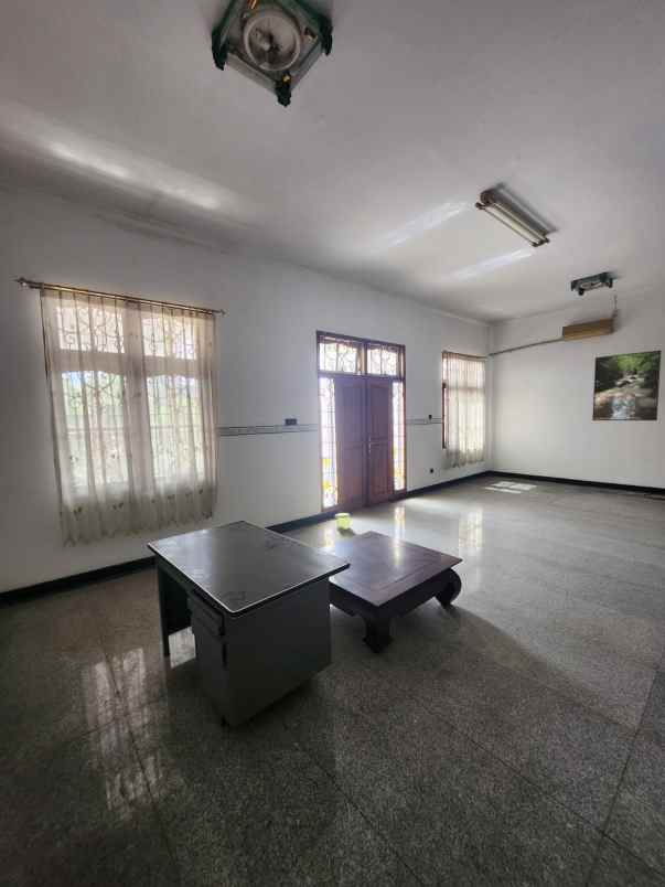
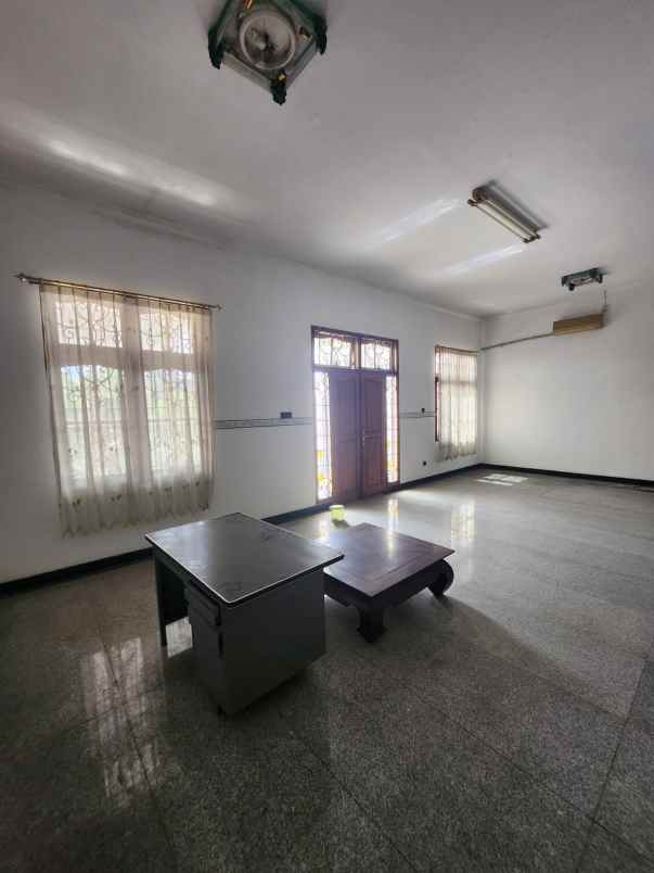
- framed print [591,349,663,421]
